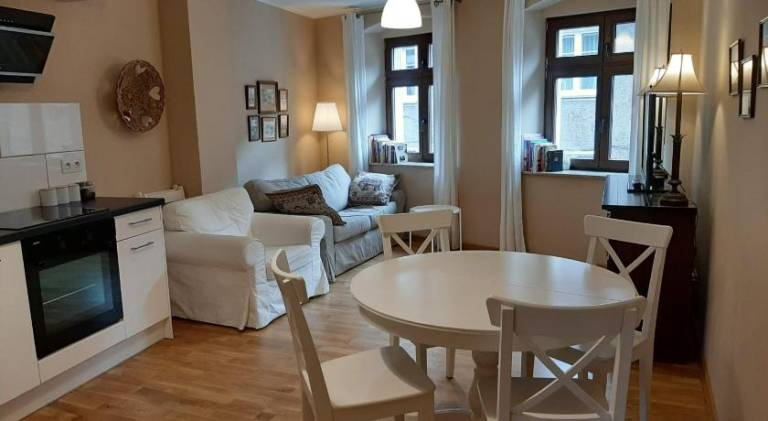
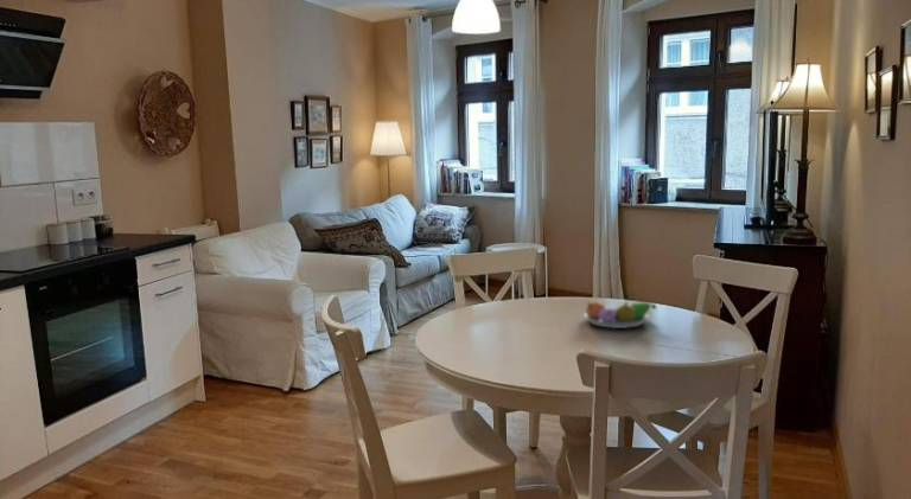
+ fruit bowl [582,300,657,330]
